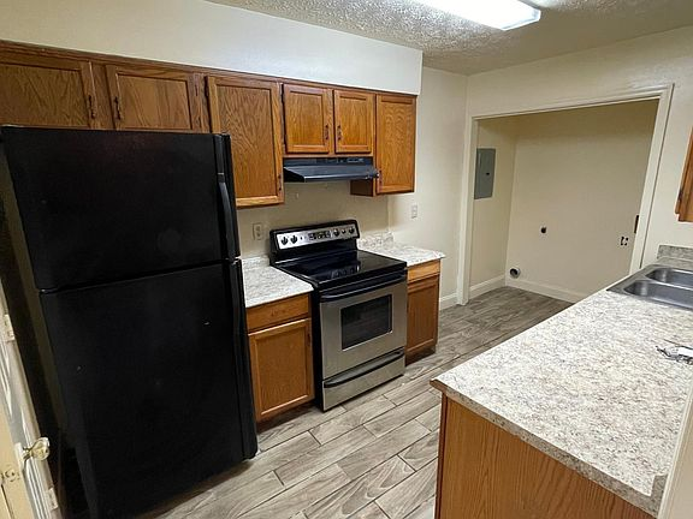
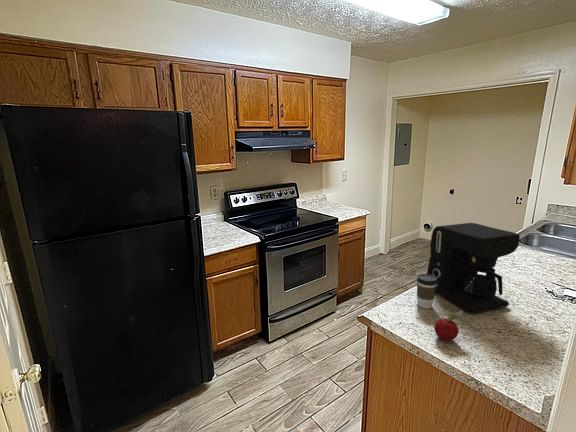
+ fruit [433,310,464,342]
+ coffee maker [426,222,521,315]
+ coffee cup [416,273,437,310]
